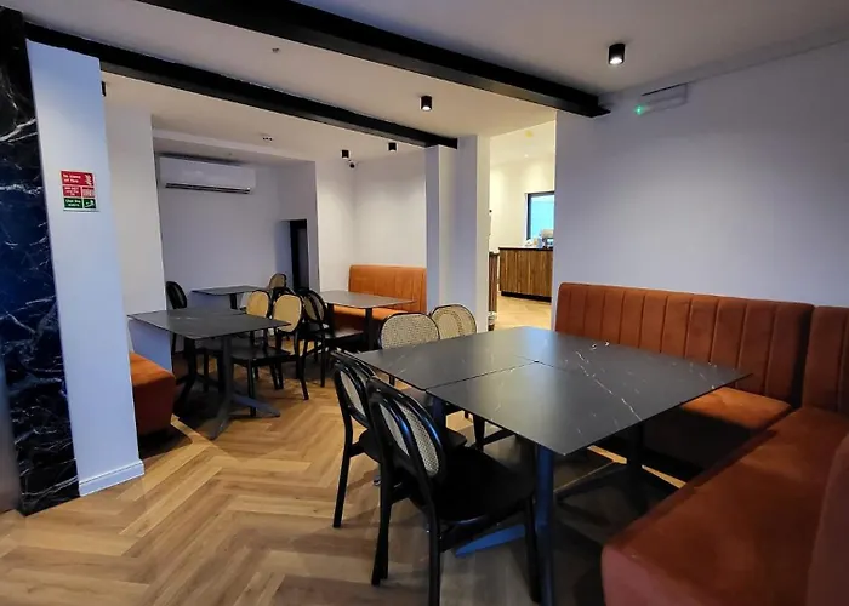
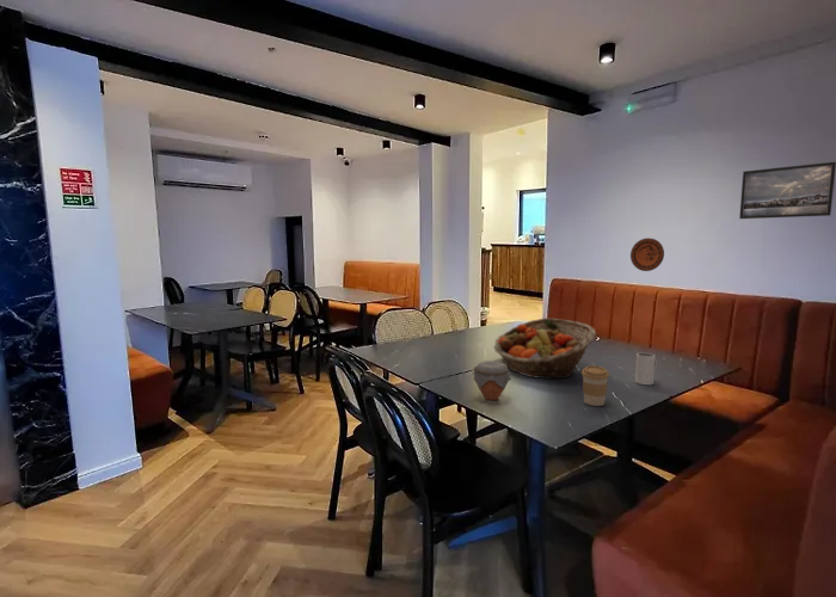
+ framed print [738,161,836,220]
+ fruit basket [492,316,597,380]
+ coffee cup [580,364,610,407]
+ decorative plate [629,238,665,272]
+ mug [634,351,658,386]
+ jar [472,359,512,401]
